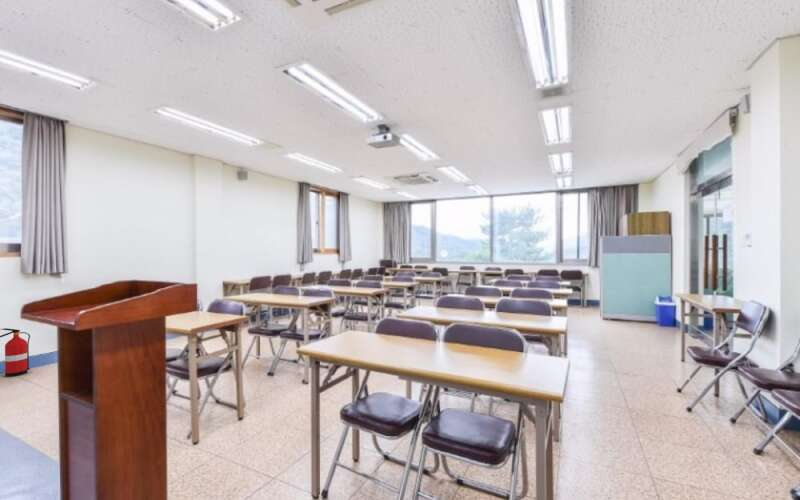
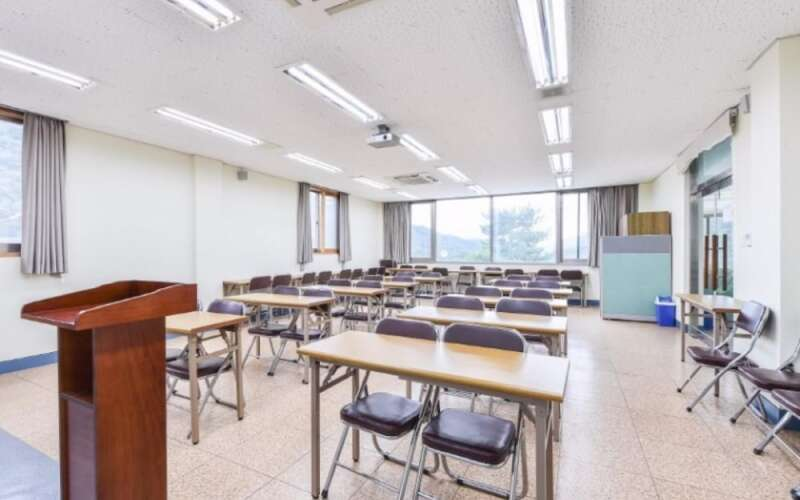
- fire extinguisher [0,327,31,378]
